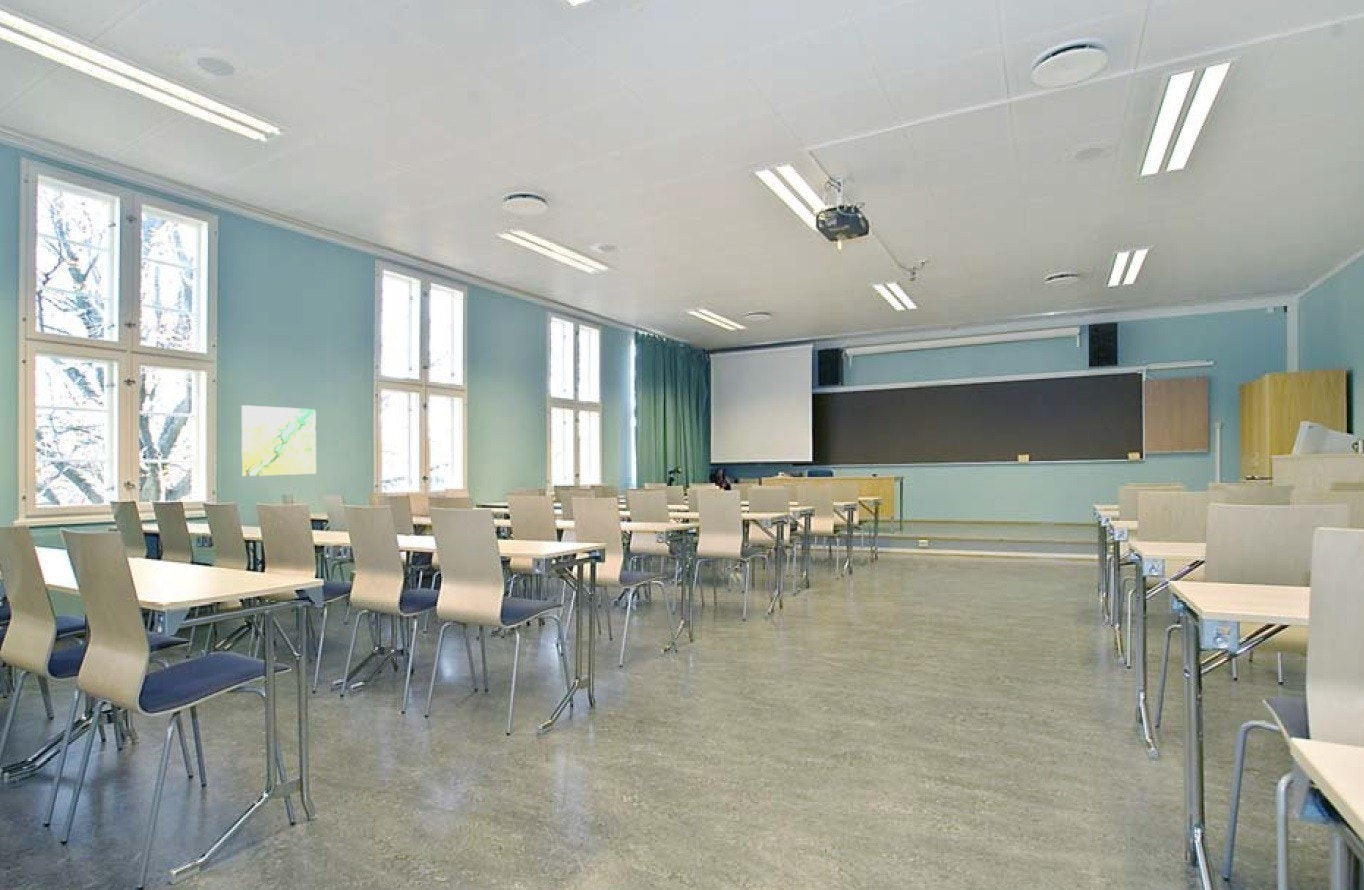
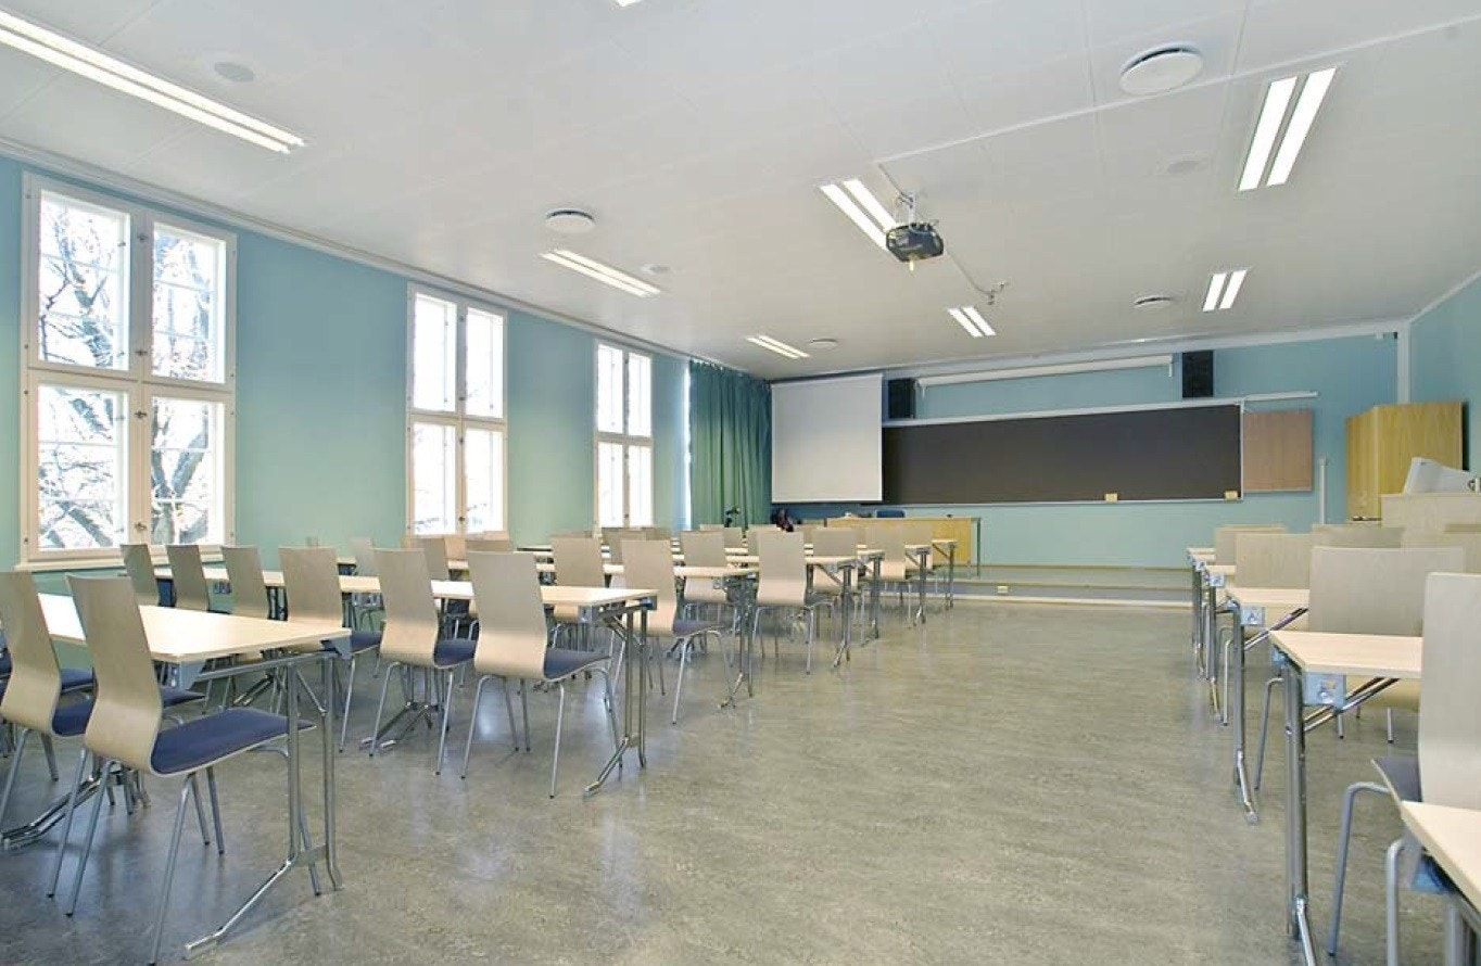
- map [241,404,317,477]
